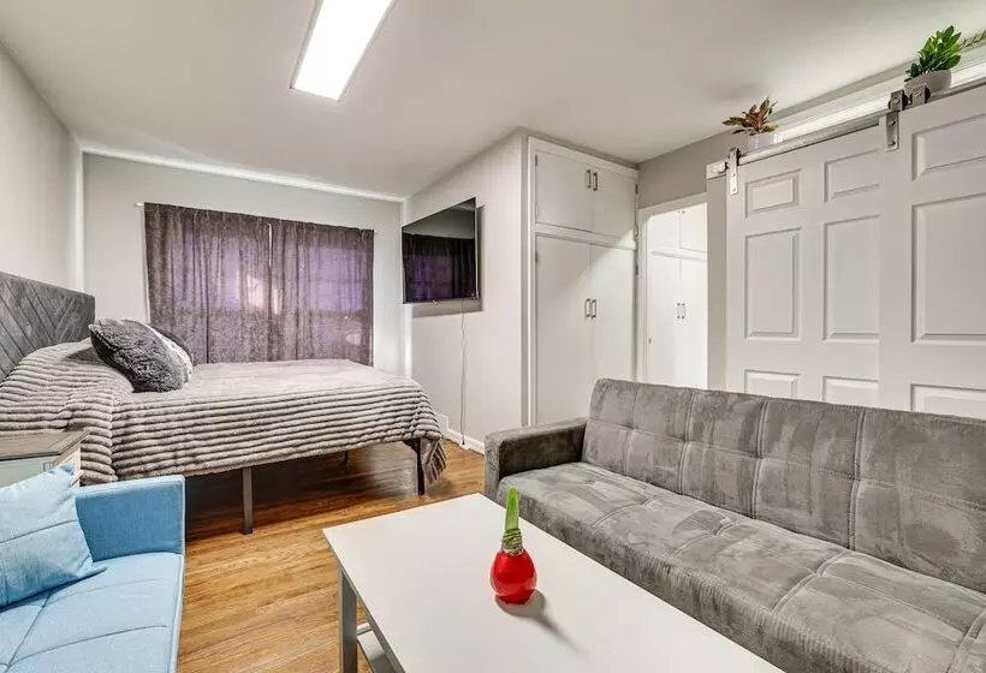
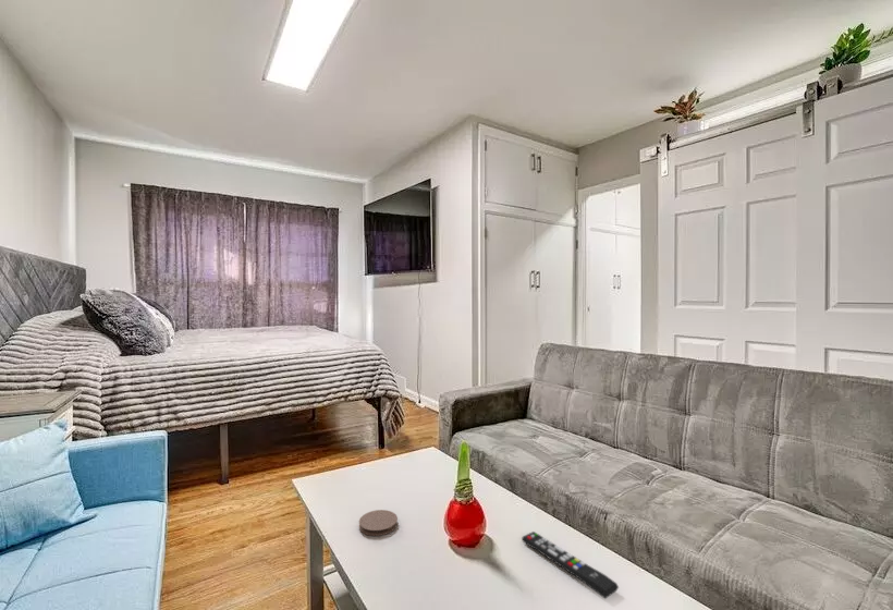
+ remote control [521,530,620,600]
+ coaster [358,509,399,537]
